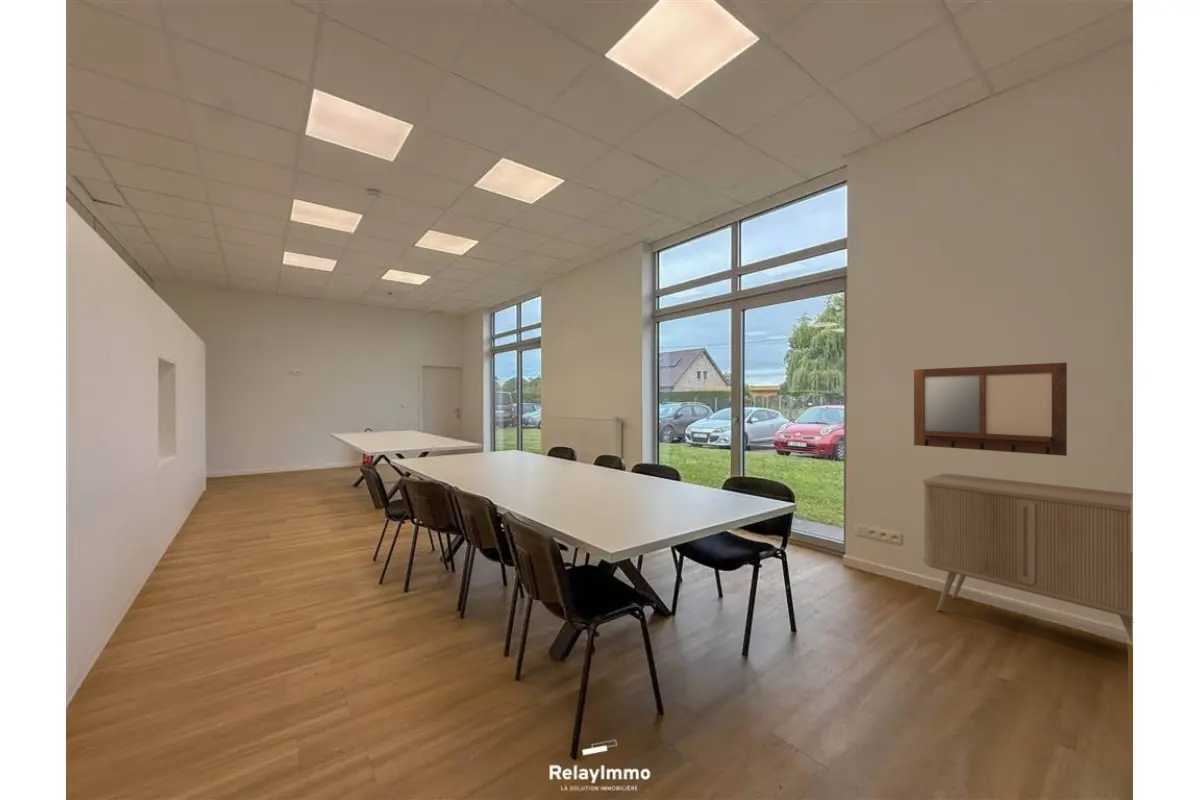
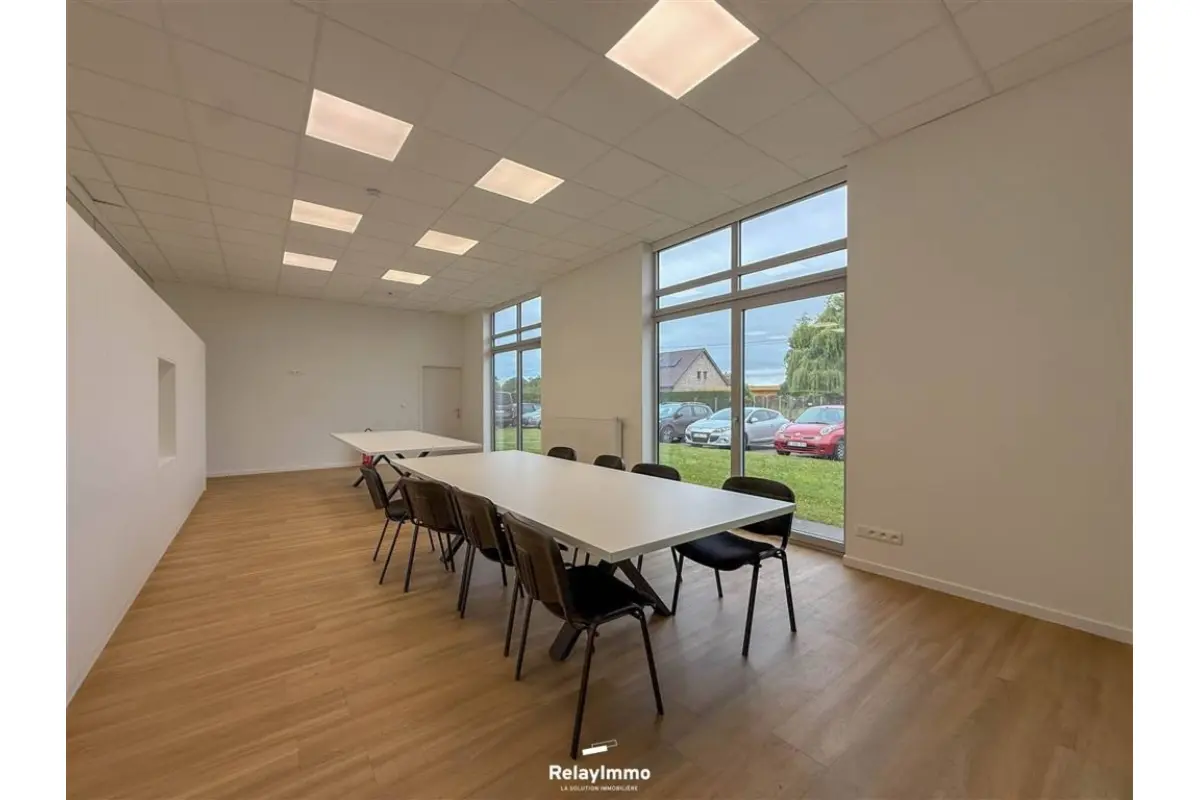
- writing board [913,362,1068,457]
- credenza [922,473,1133,644]
